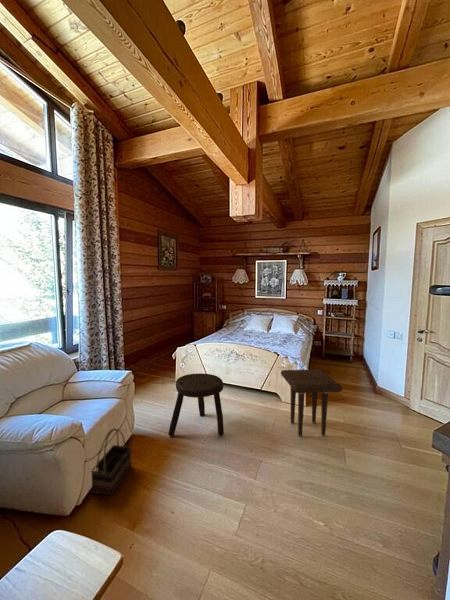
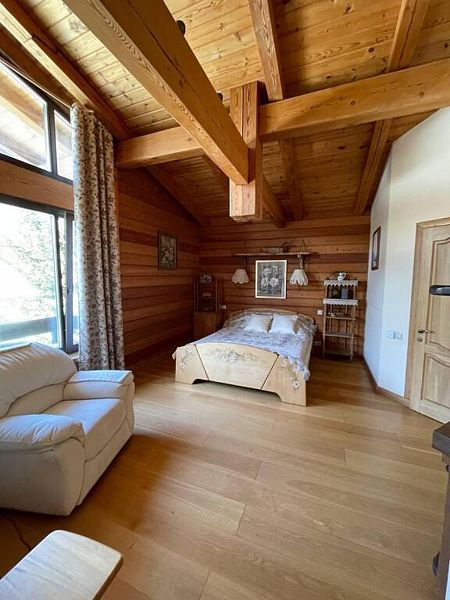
- side table [280,368,343,438]
- stool [168,373,225,437]
- basket [90,427,132,496]
